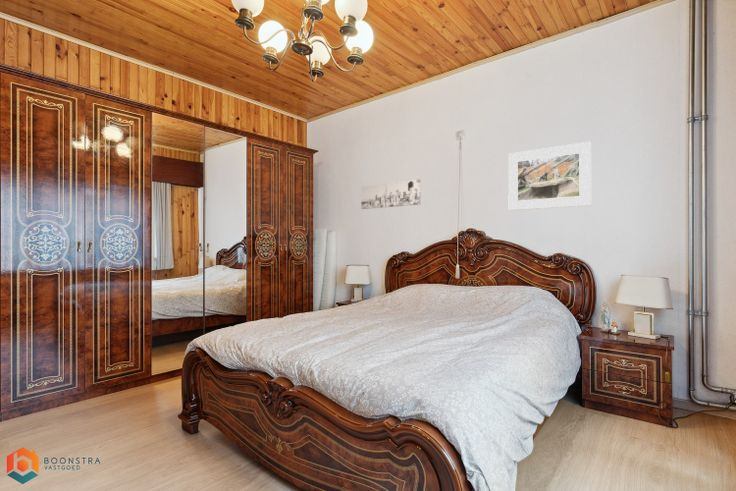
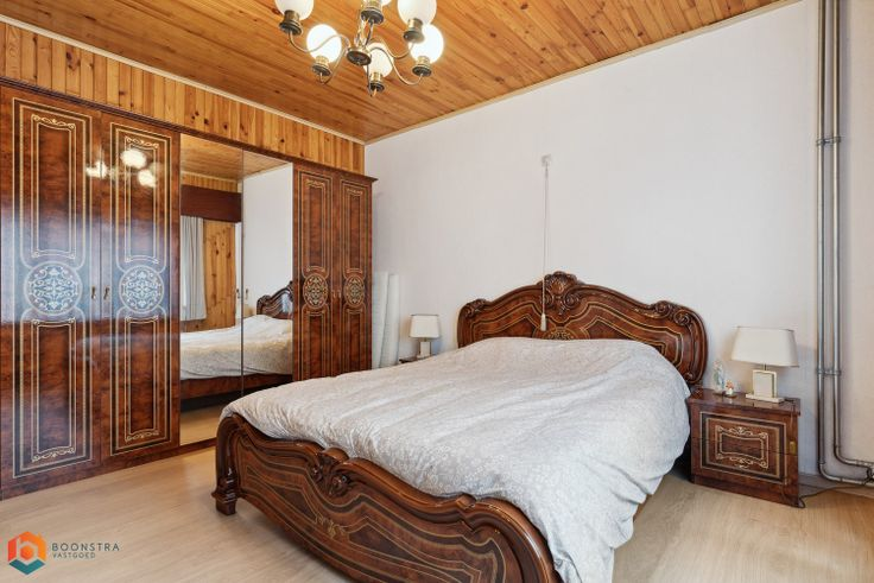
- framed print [507,141,592,211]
- wall art [360,178,421,210]
